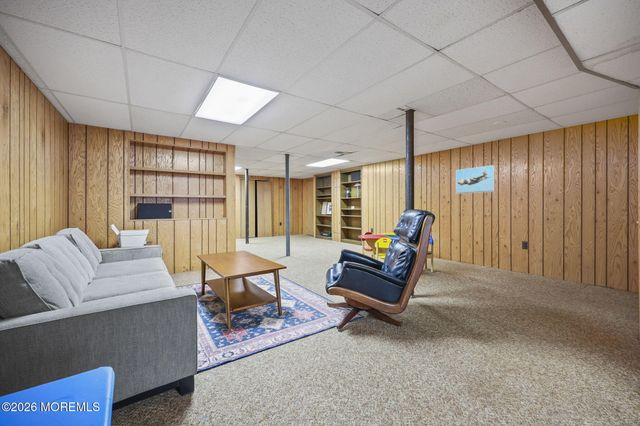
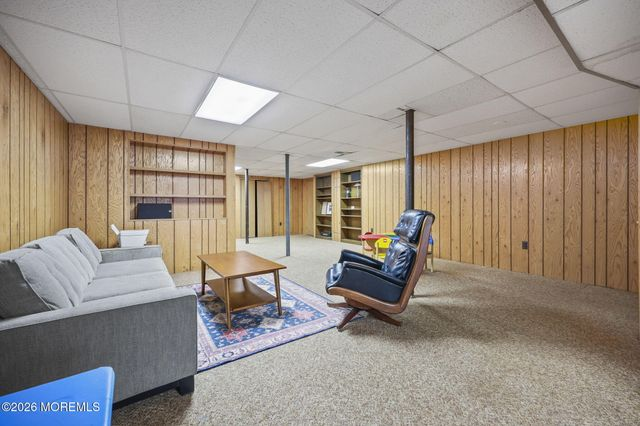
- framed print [455,164,495,195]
